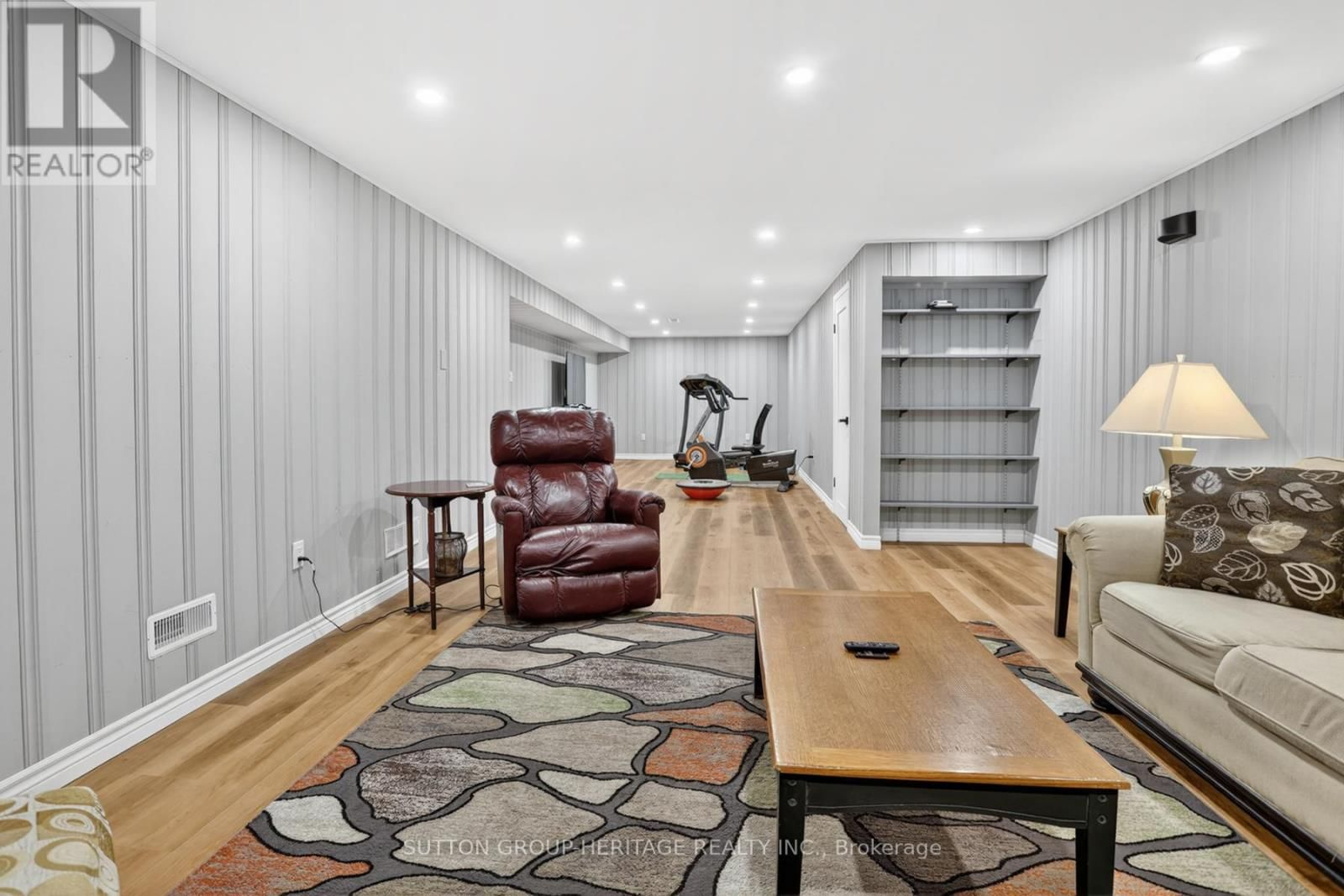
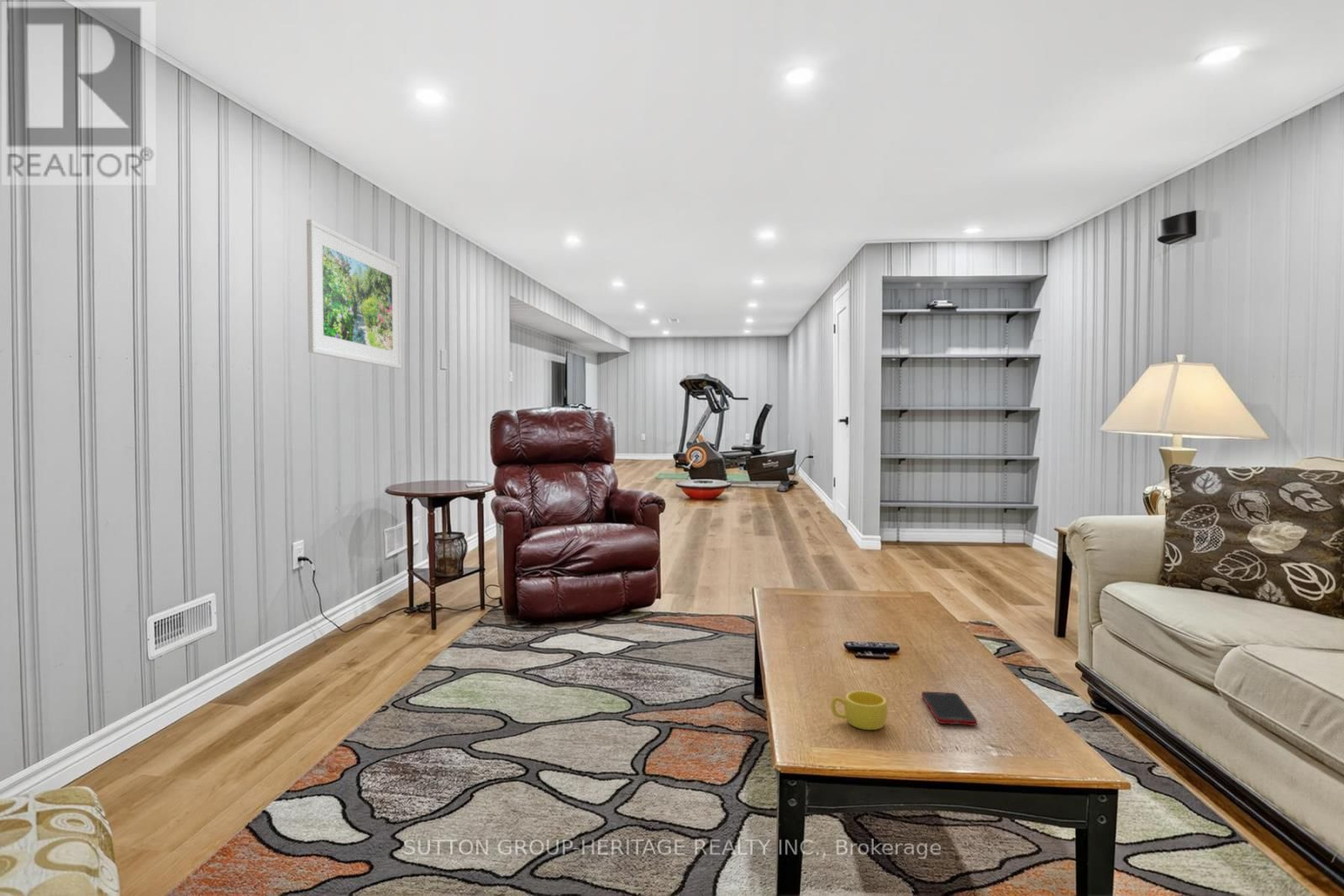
+ cup [830,690,889,731]
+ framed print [306,218,402,369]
+ cell phone [921,691,978,726]
